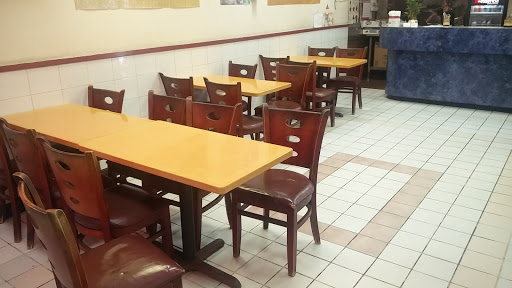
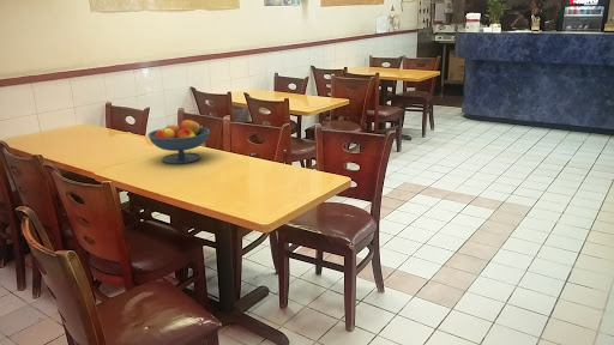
+ fruit bowl [146,119,211,165]
